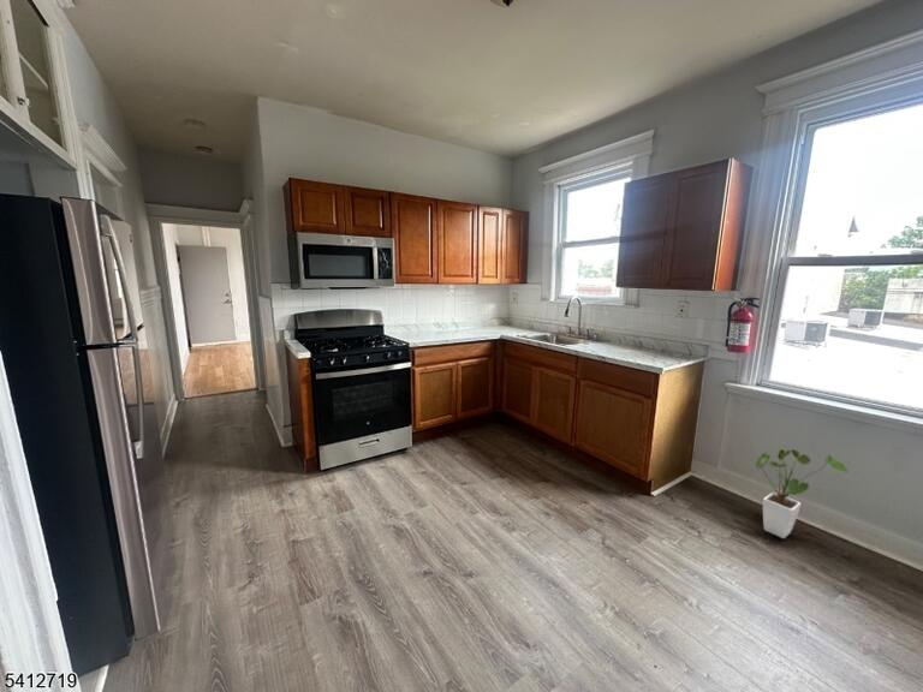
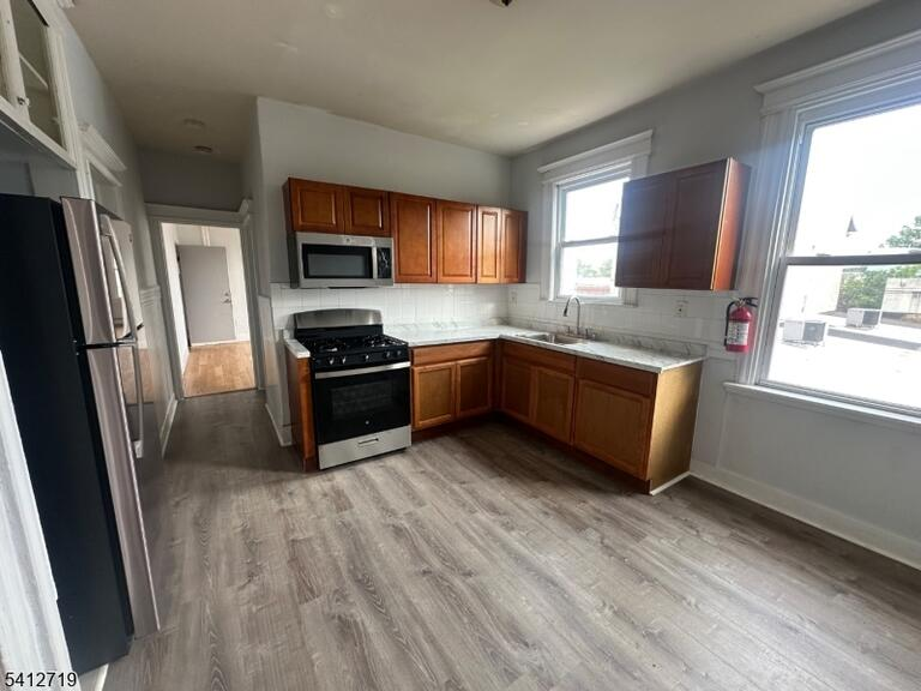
- house plant [755,448,850,539]
